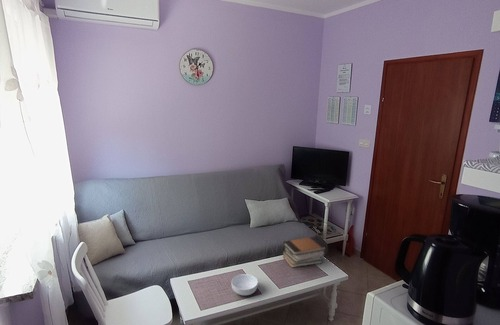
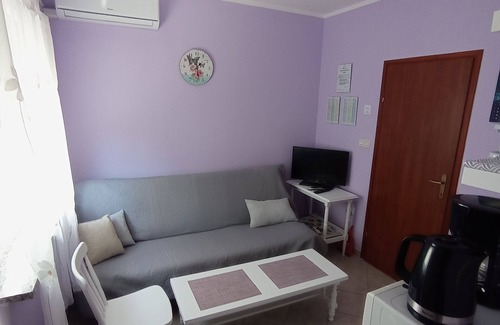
- book stack [282,236,327,269]
- cereal bowl [230,273,259,296]
